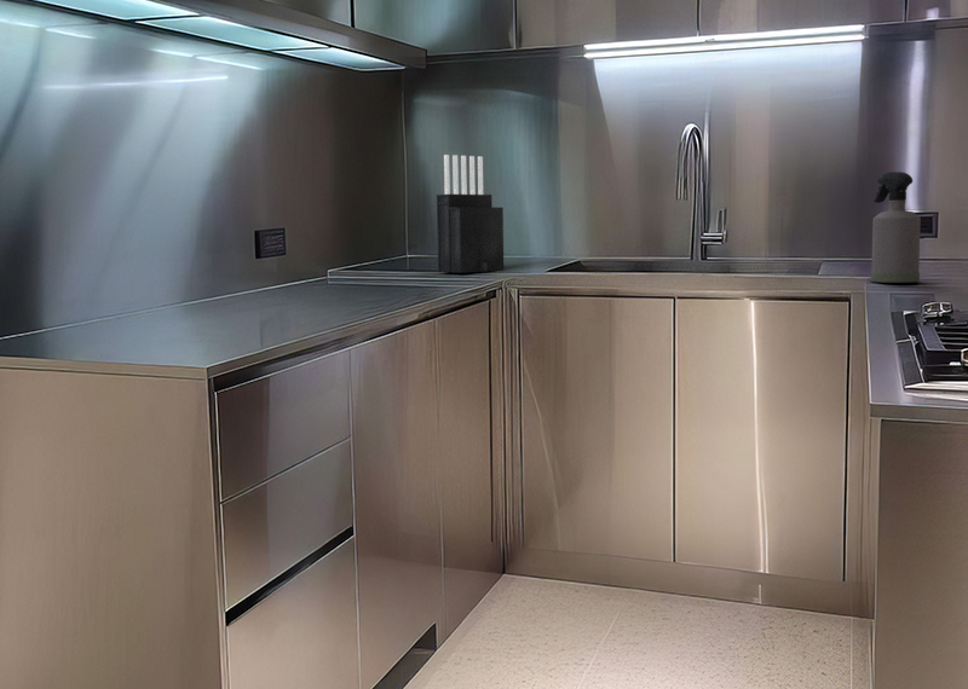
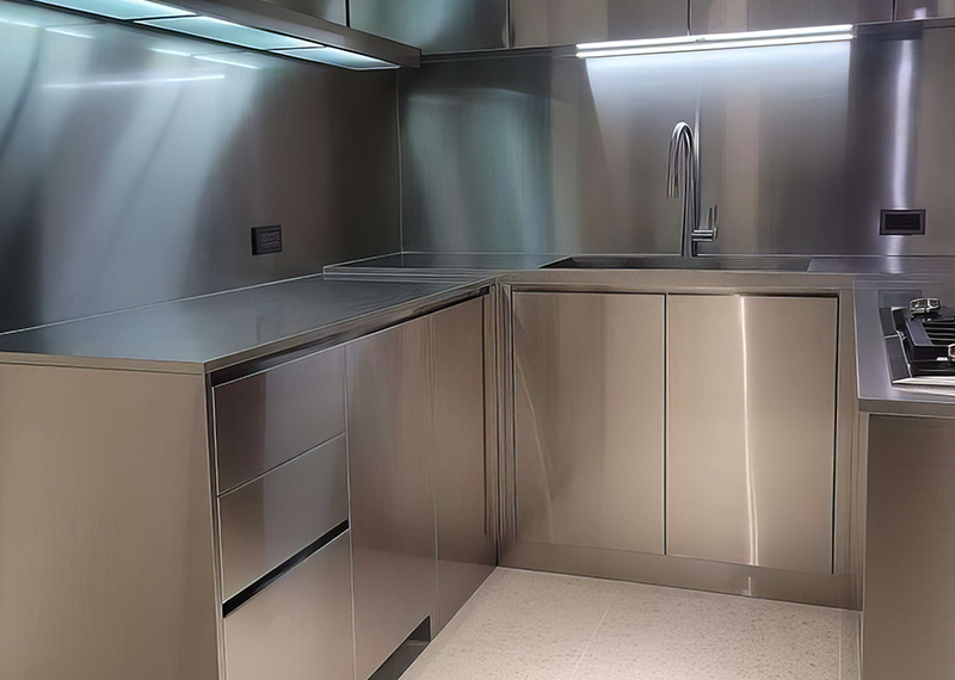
- spray bottle [869,170,922,284]
- knife block [436,154,505,274]
